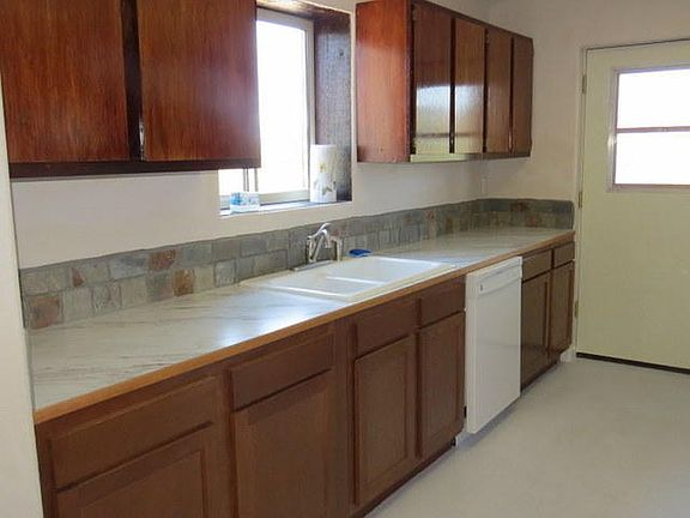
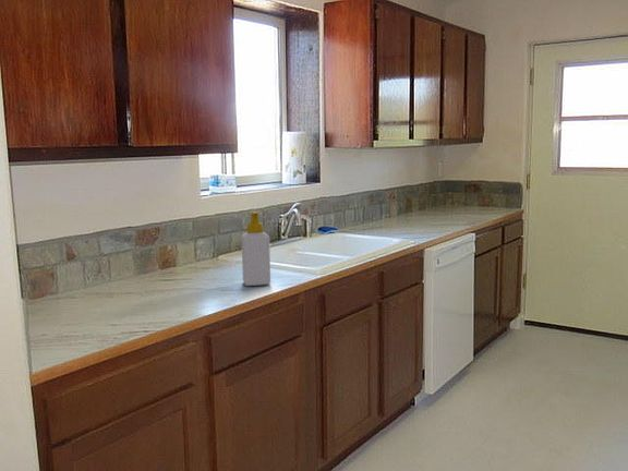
+ soap bottle [240,210,271,287]
